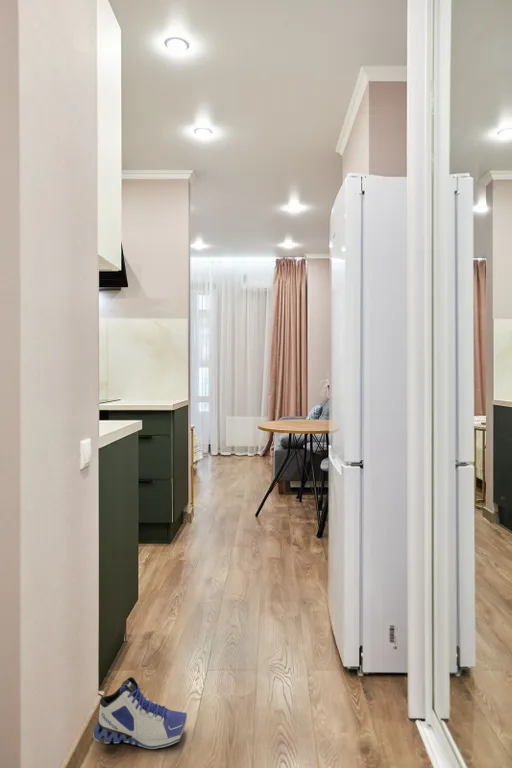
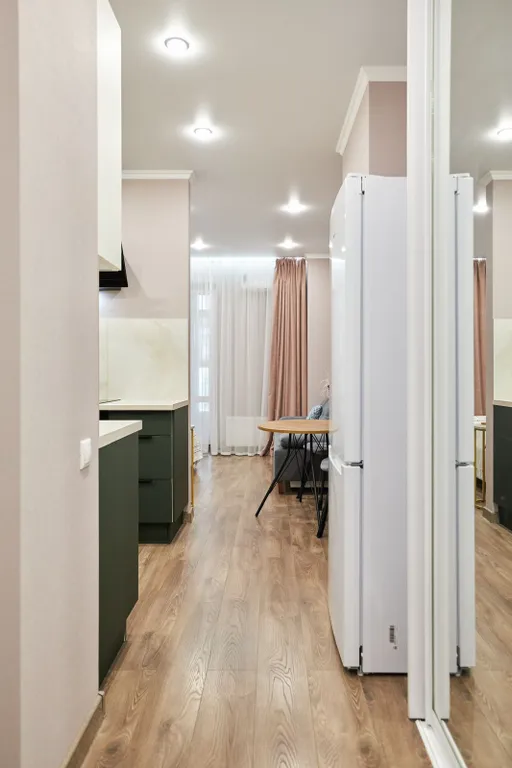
- sneaker [92,676,188,750]
